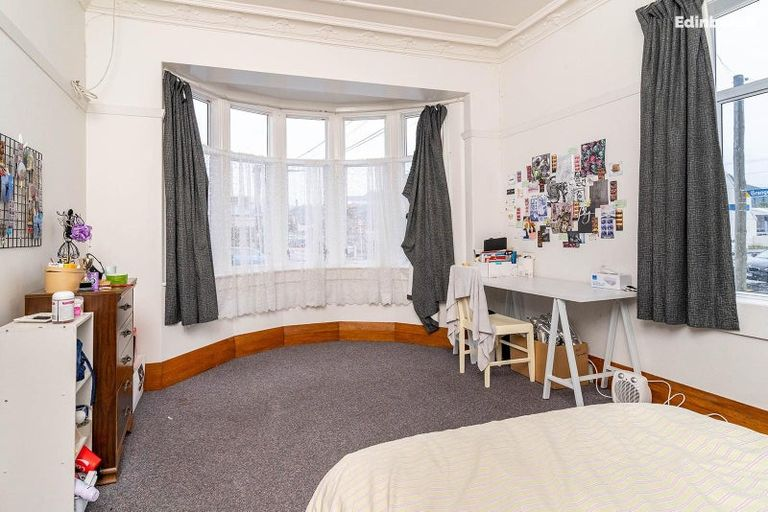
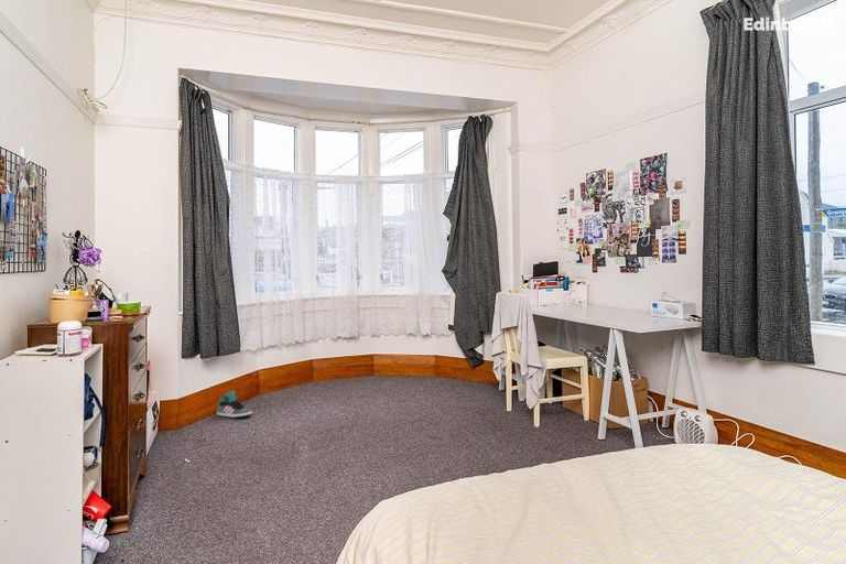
+ sneaker [216,390,253,419]
